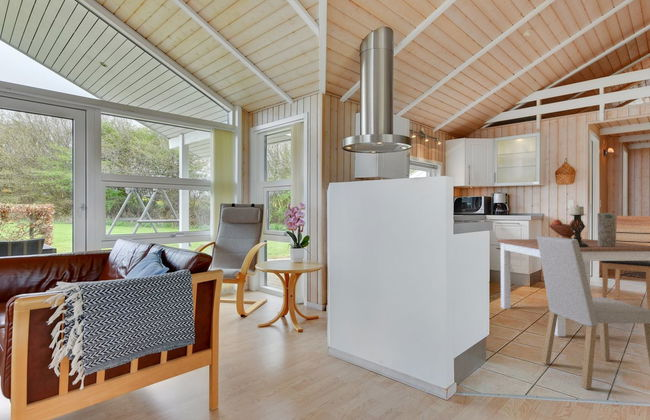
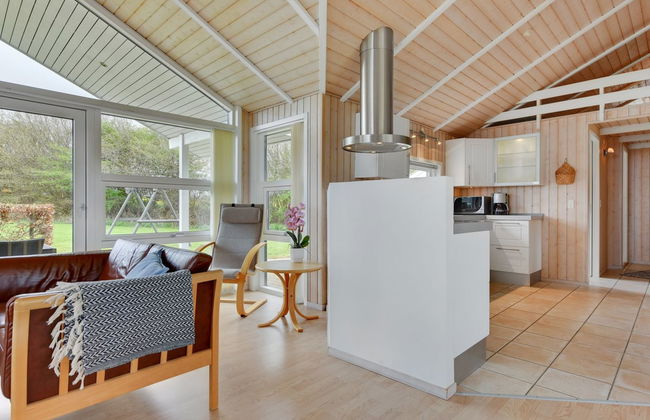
- chair [600,215,650,310]
- candle holder [570,204,589,247]
- vase [597,212,616,247]
- dining chair [536,235,650,390]
- fruit bowl [548,218,587,239]
- dining table [496,238,650,338]
